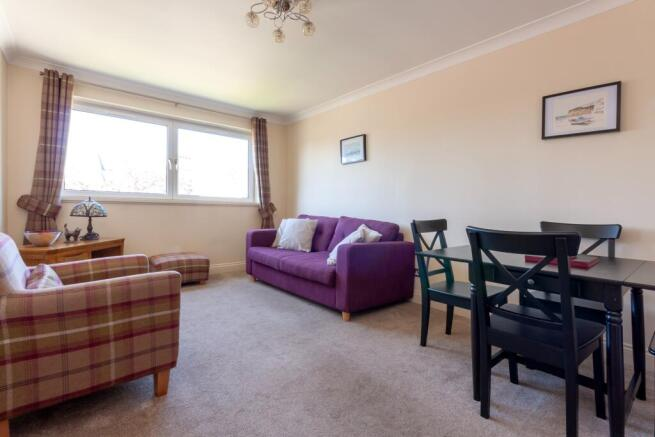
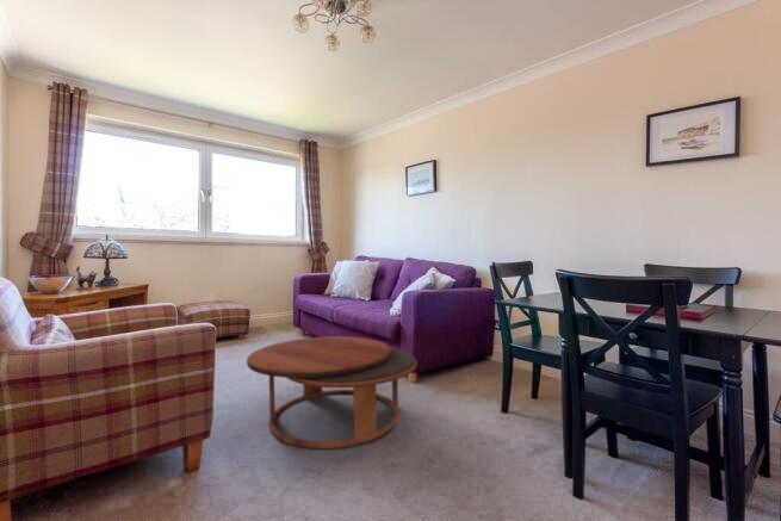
+ coffee table [246,335,417,449]
